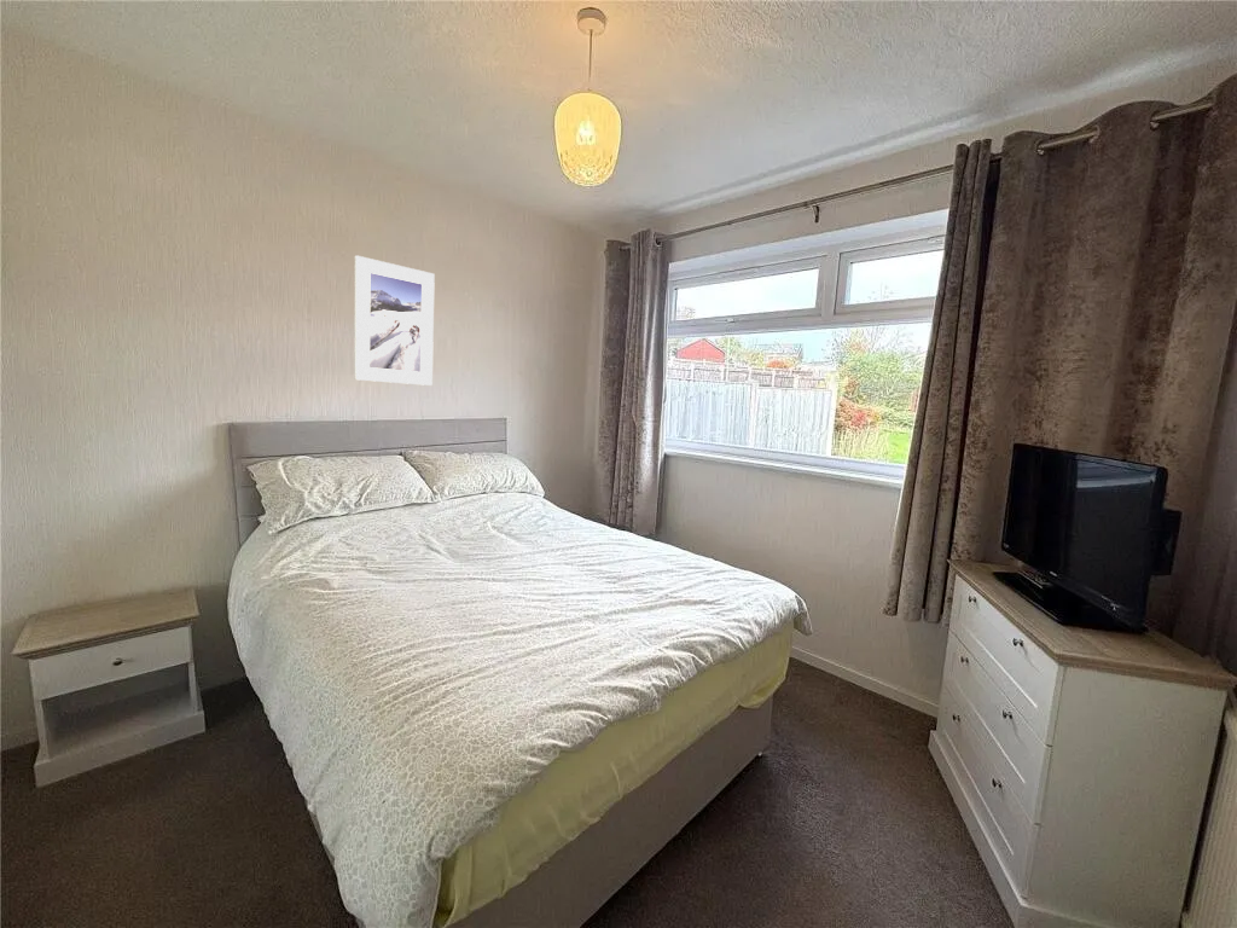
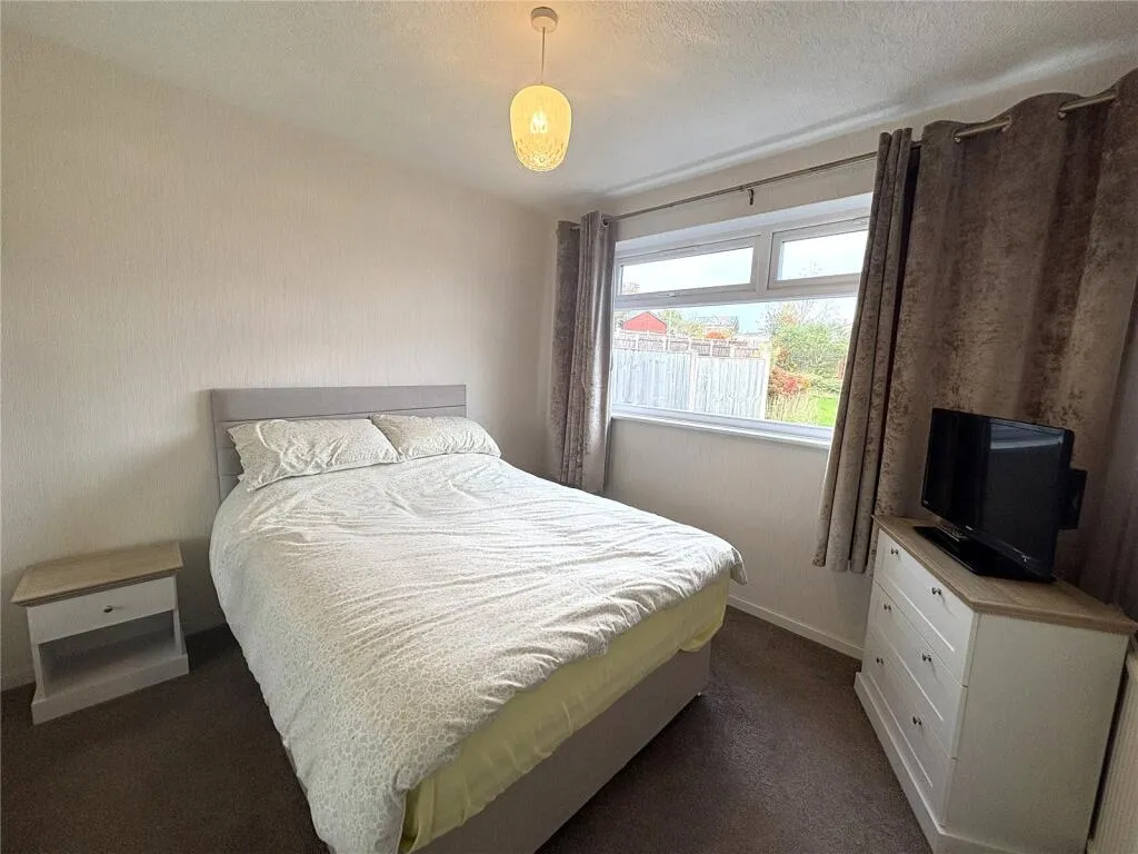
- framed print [353,254,436,387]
